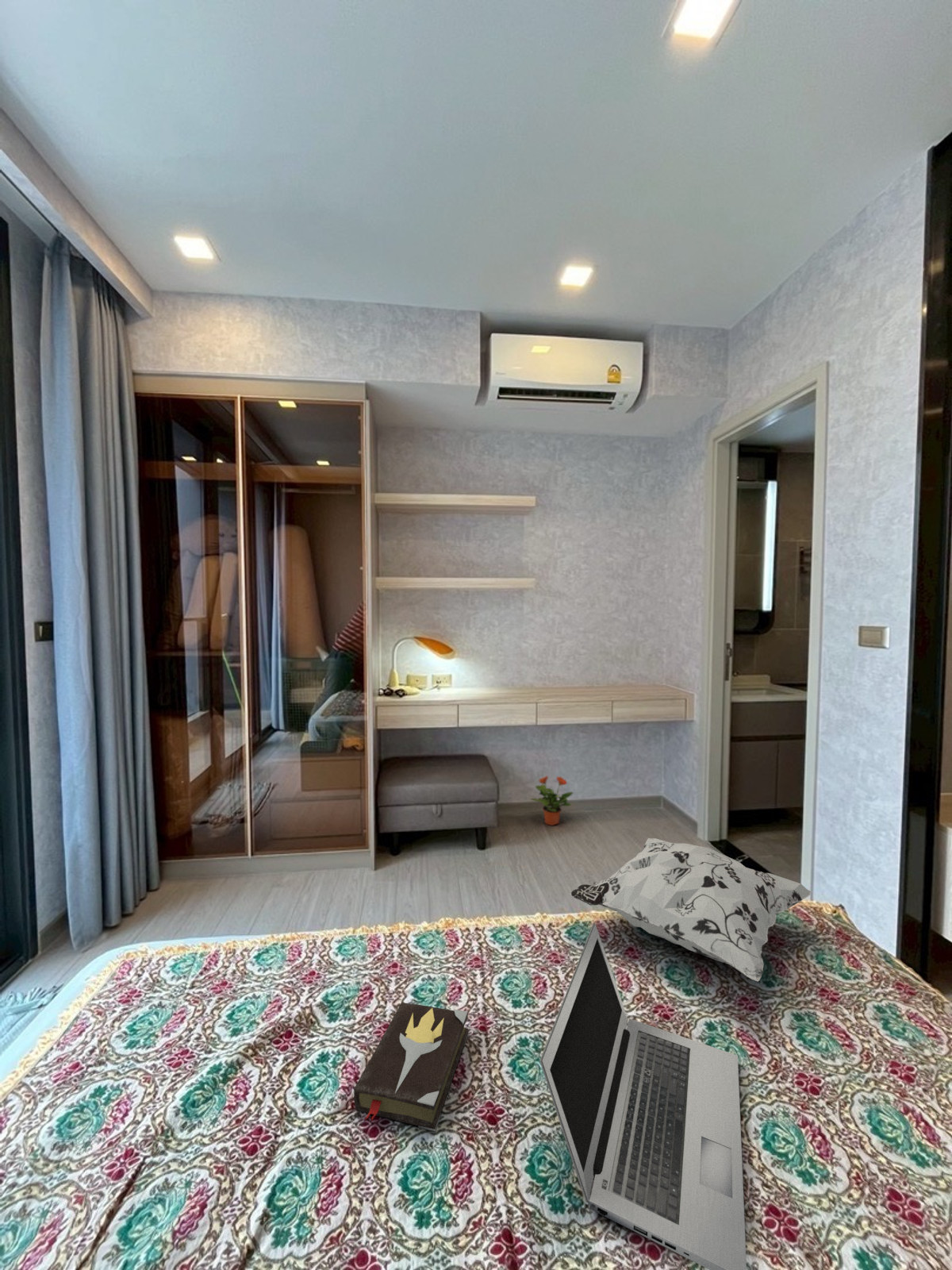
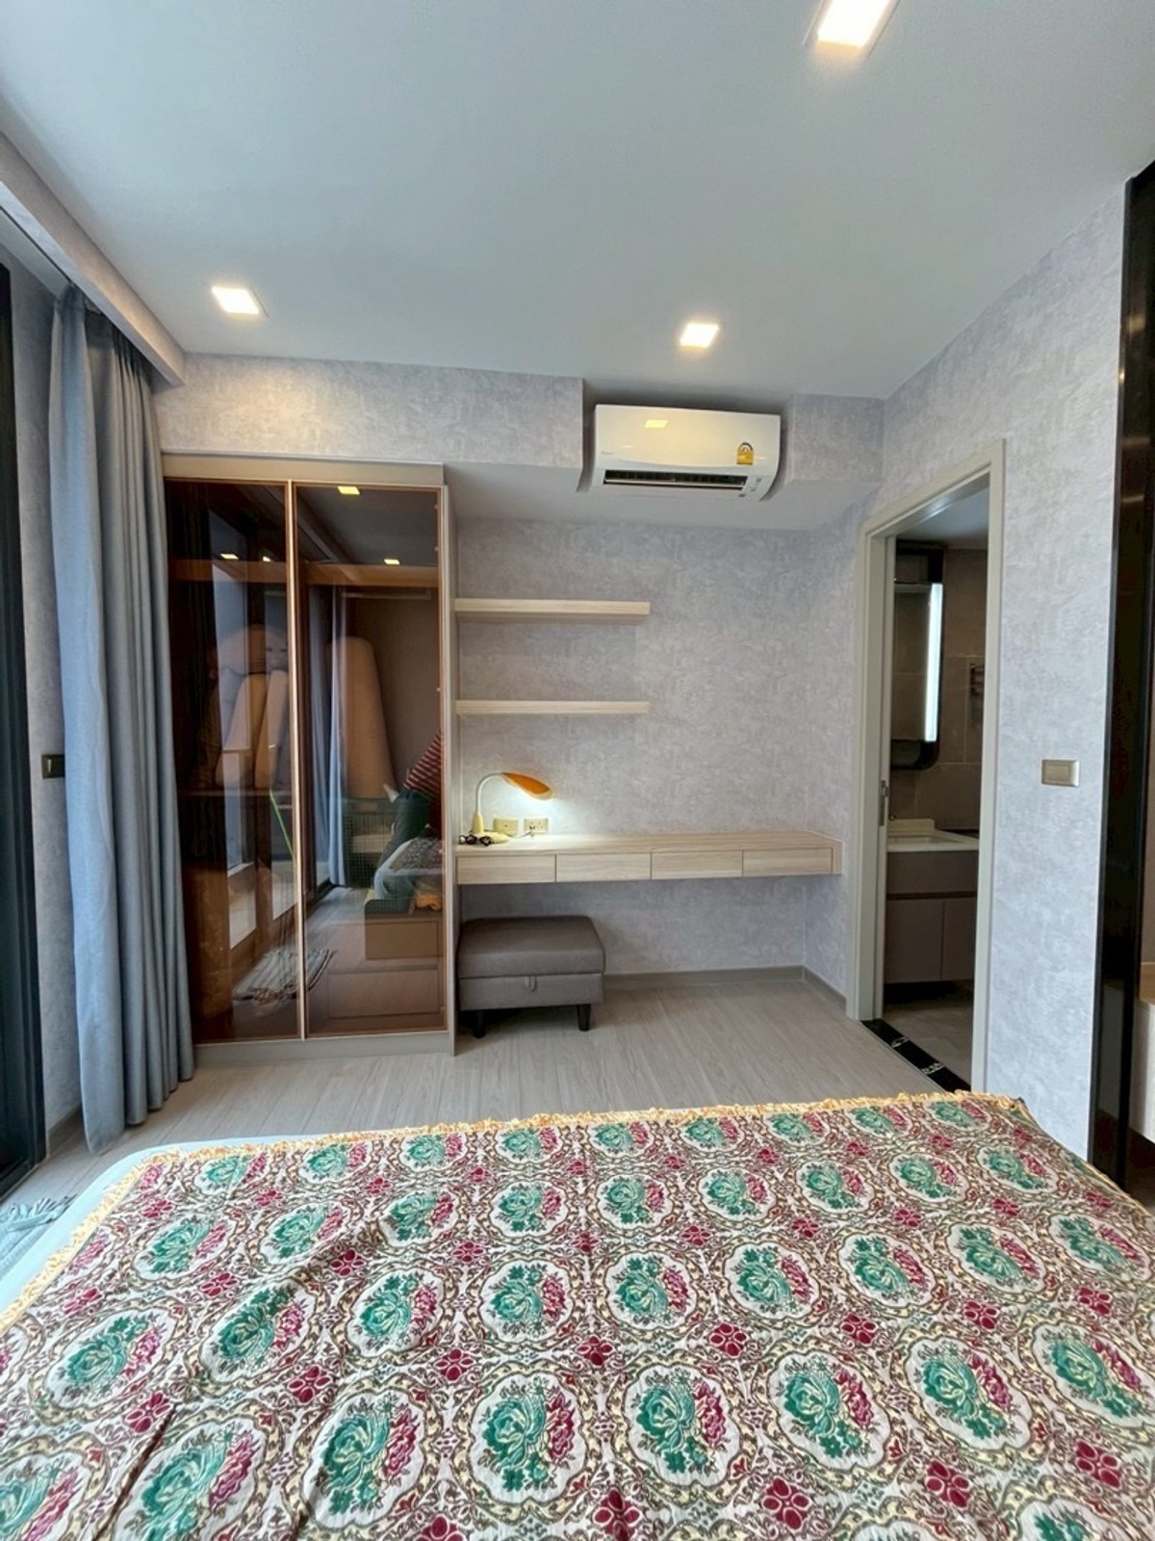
- decorative pillow [569,837,813,982]
- potted plant [530,775,574,826]
- laptop [539,922,747,1270]
- hardback book [353,1002,470,1132]
